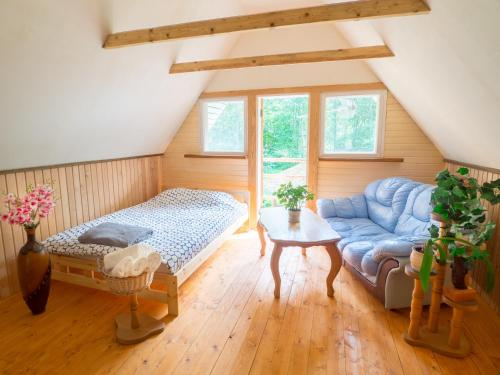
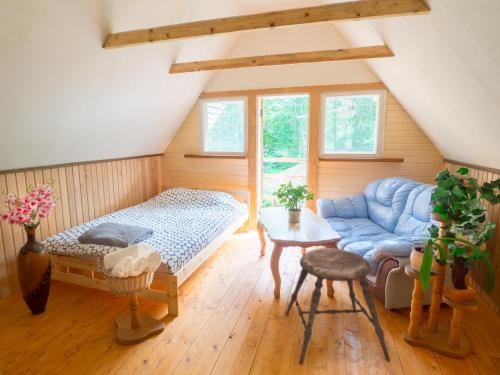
+ stool [284,247,391,366]
